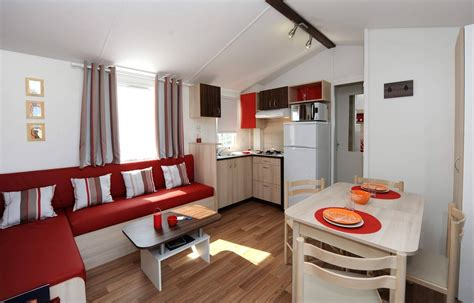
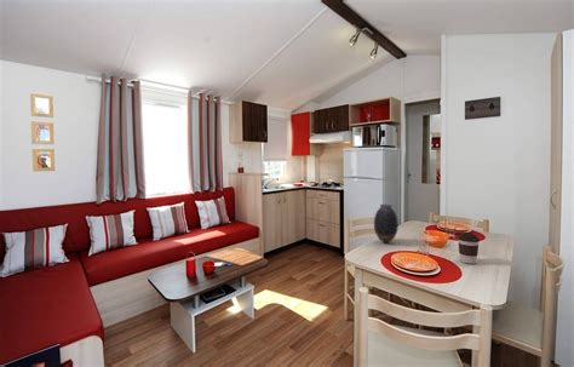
+ coffee cup [457,231,481,265]
+ vase [373,203,400,245]
